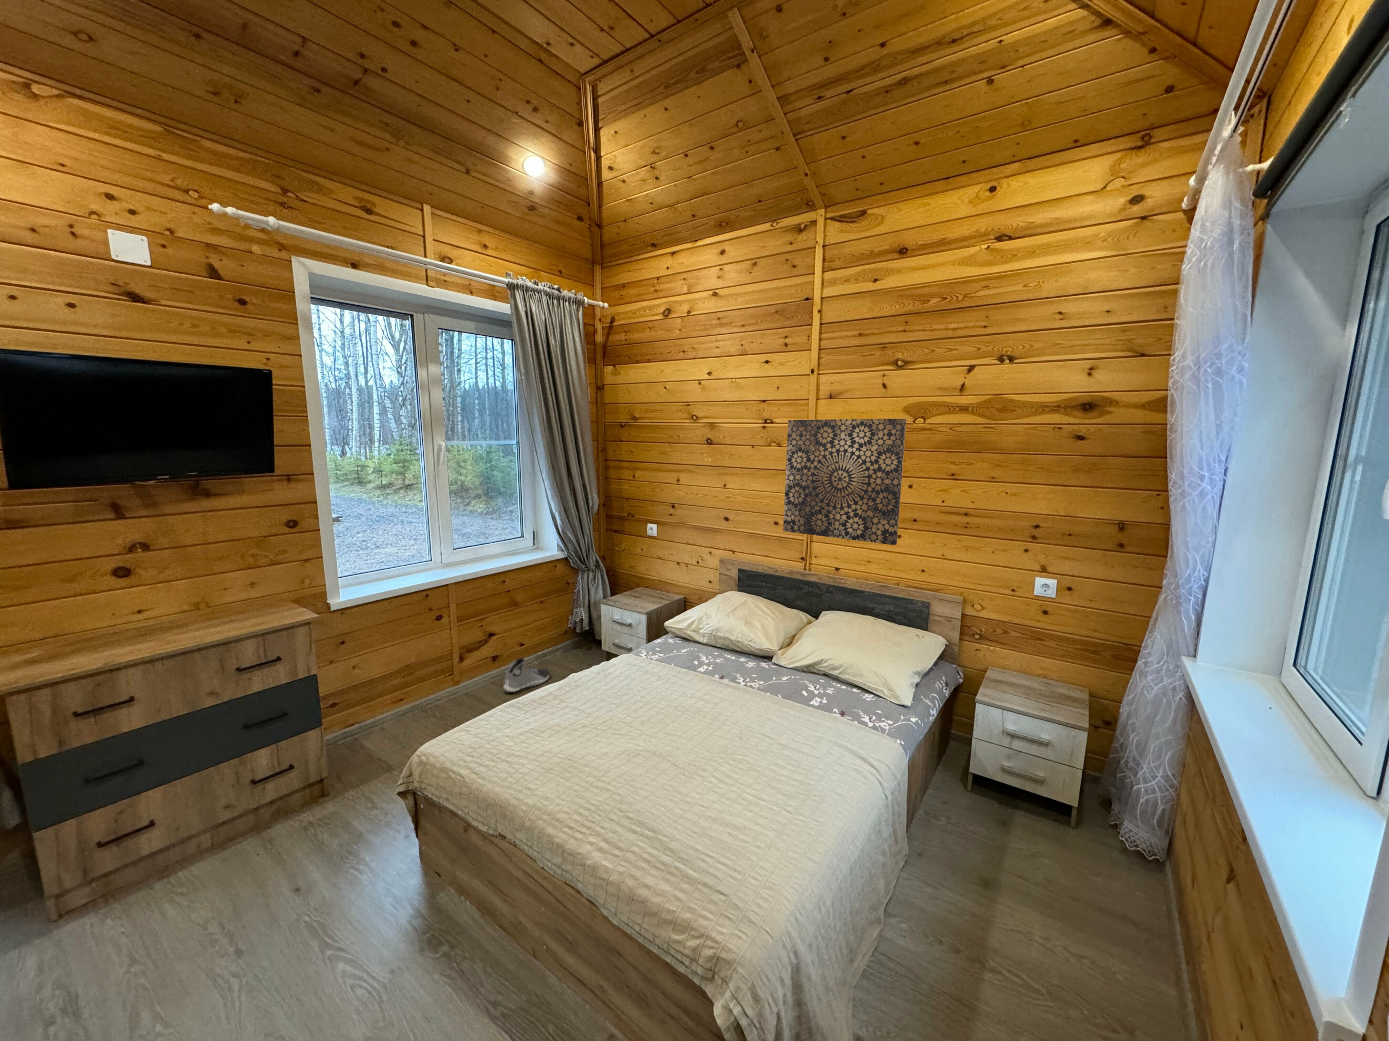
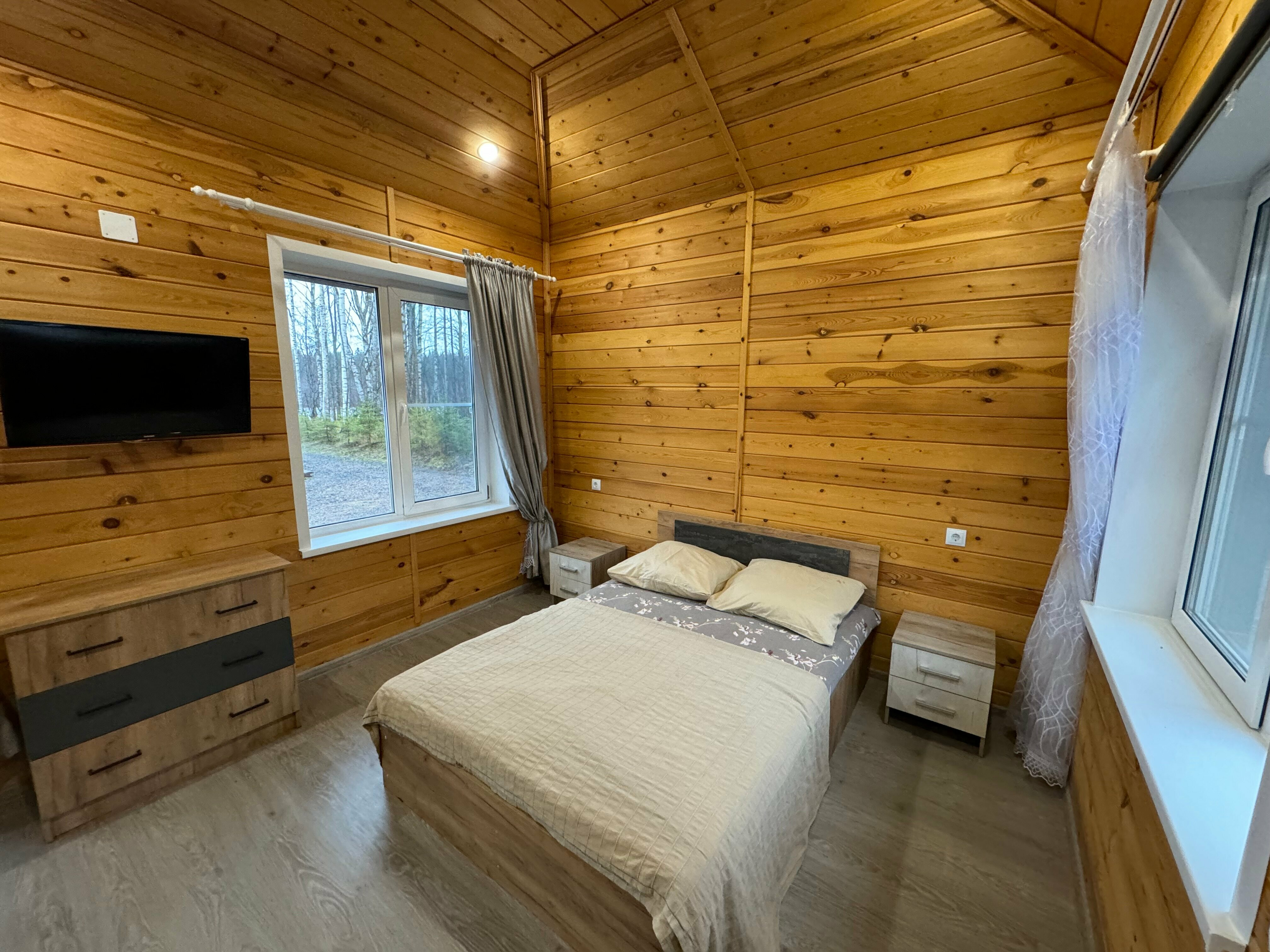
- wall art [783,419,907,546]
- sneaker [503,657,550,693]
